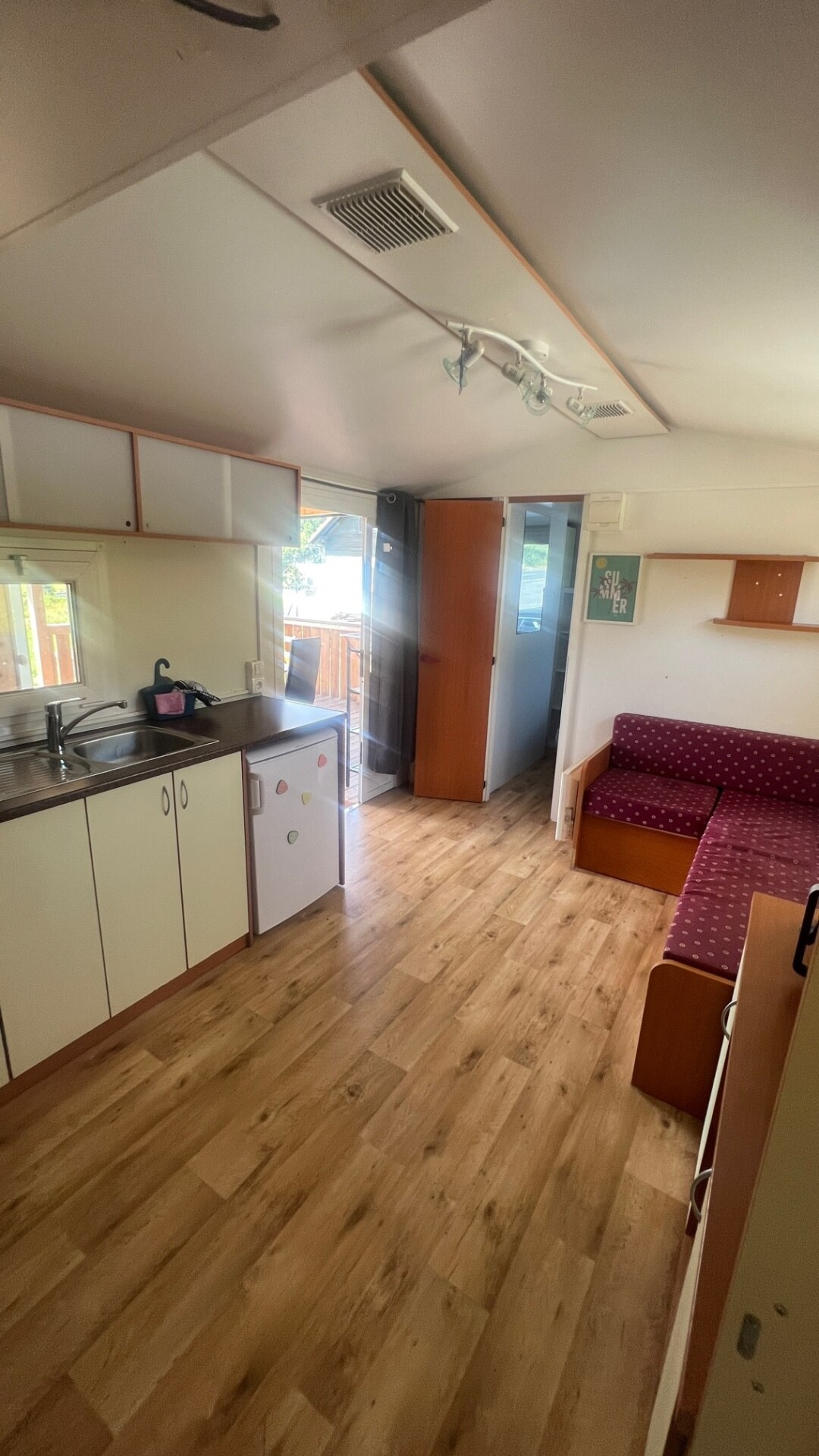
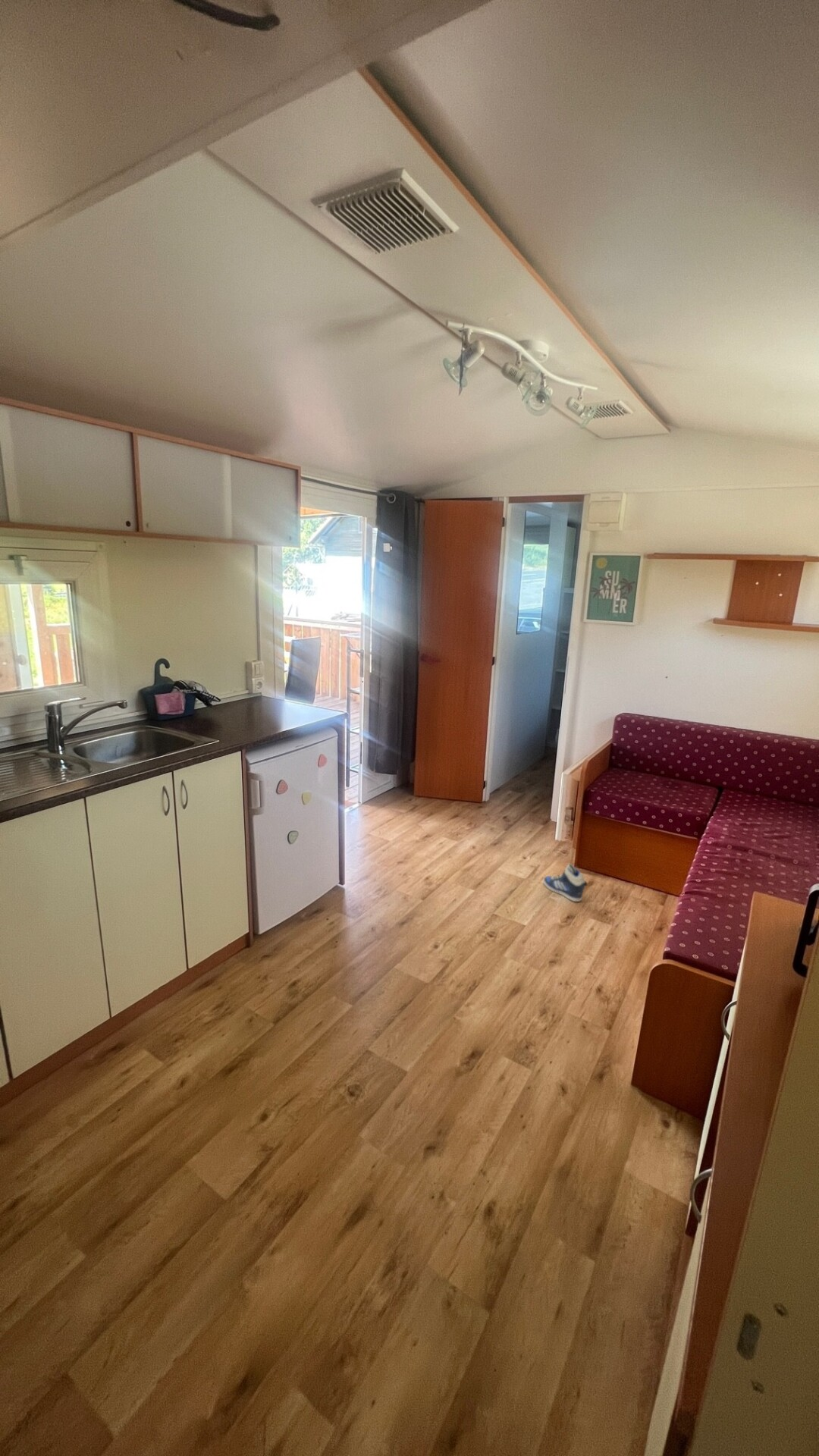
+ sneaker [543,863,588,902]
